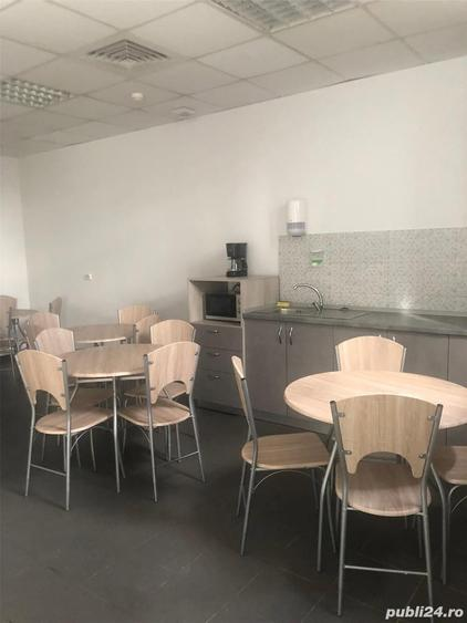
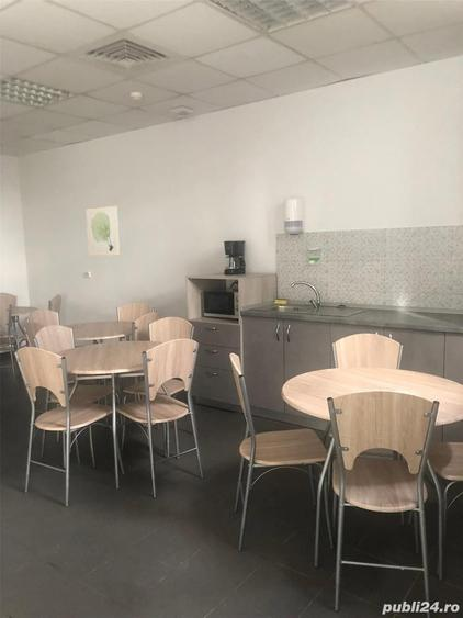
+ wall art [86,205,121,257]
